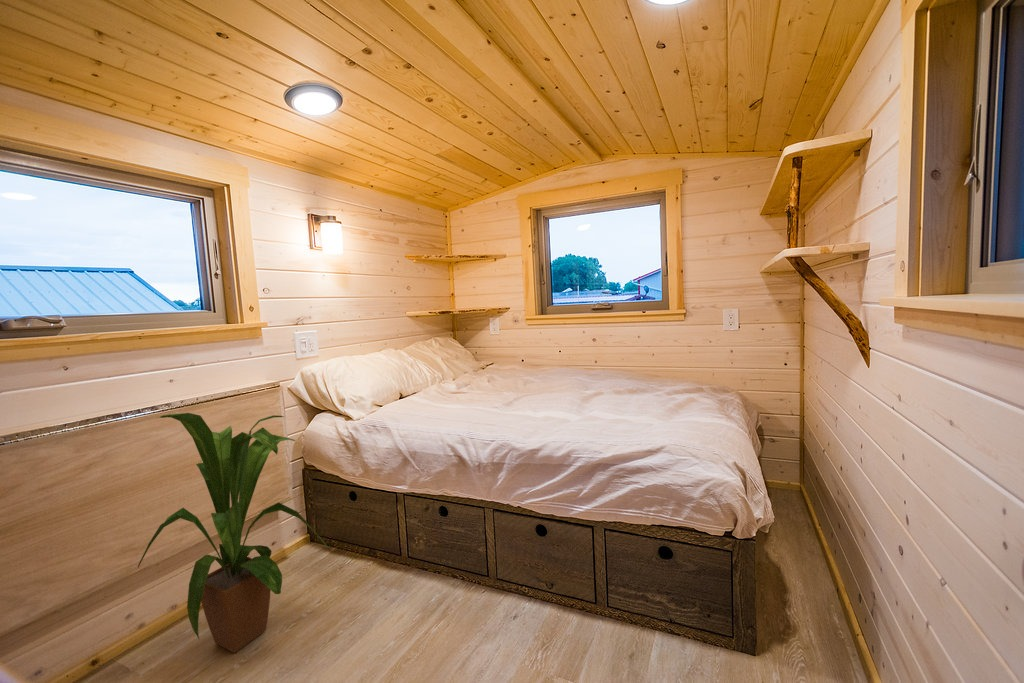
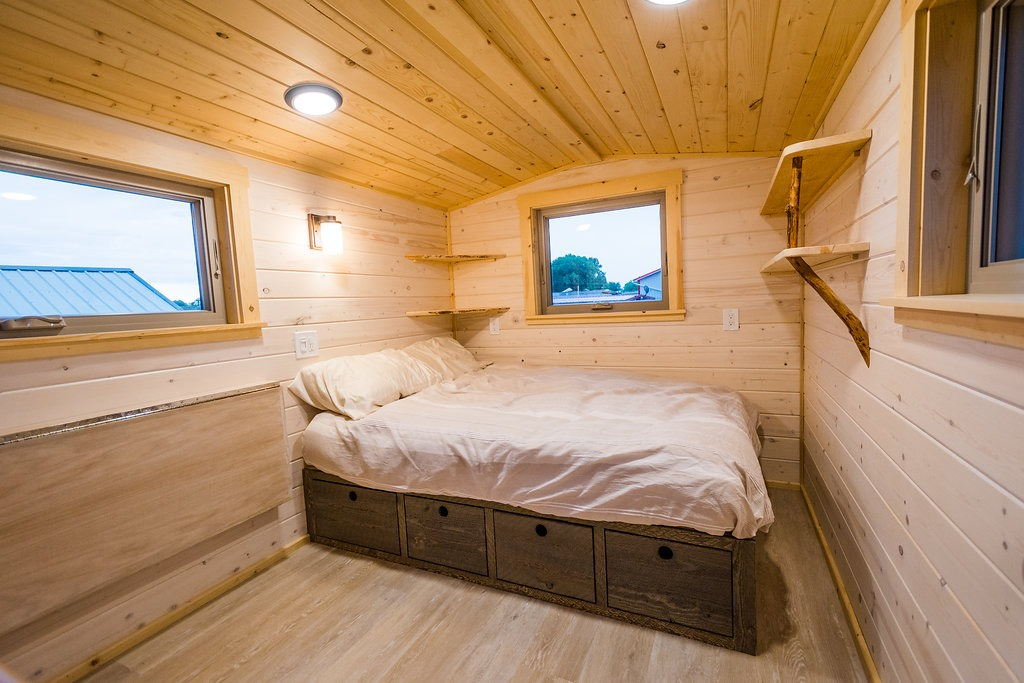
- house plant [136,412,332,654]
